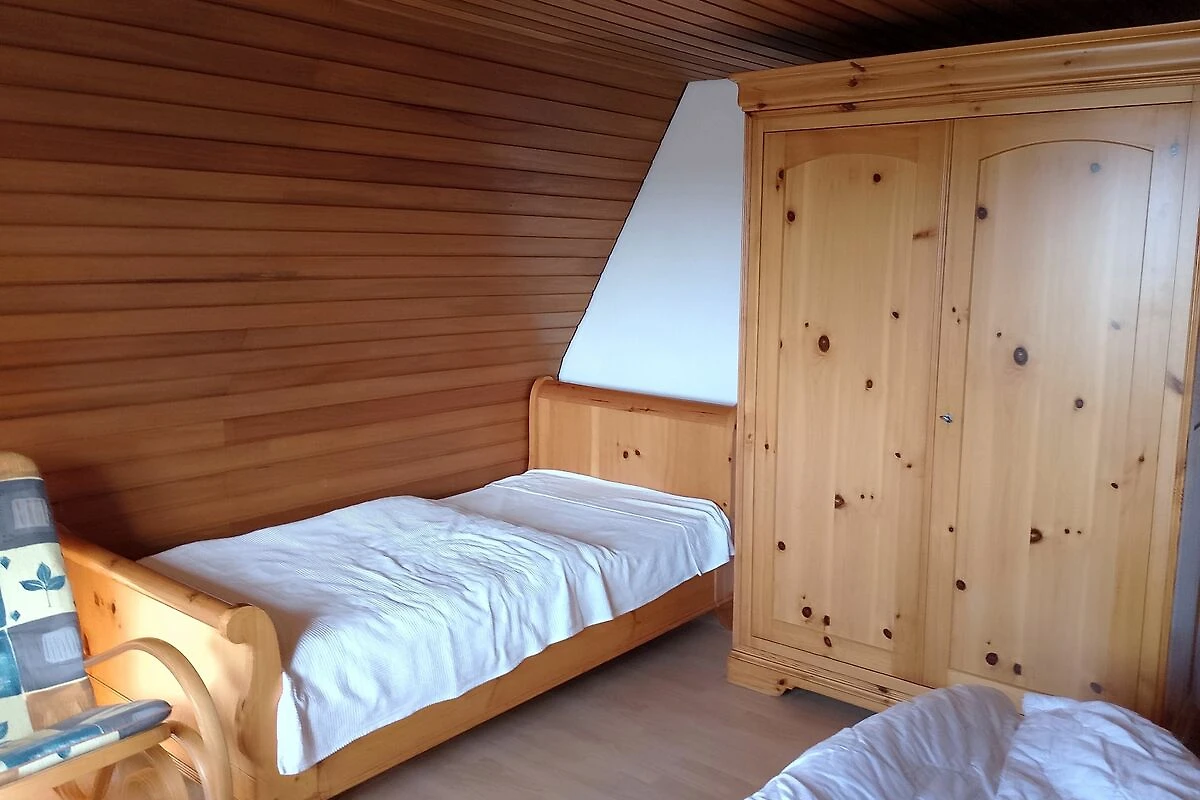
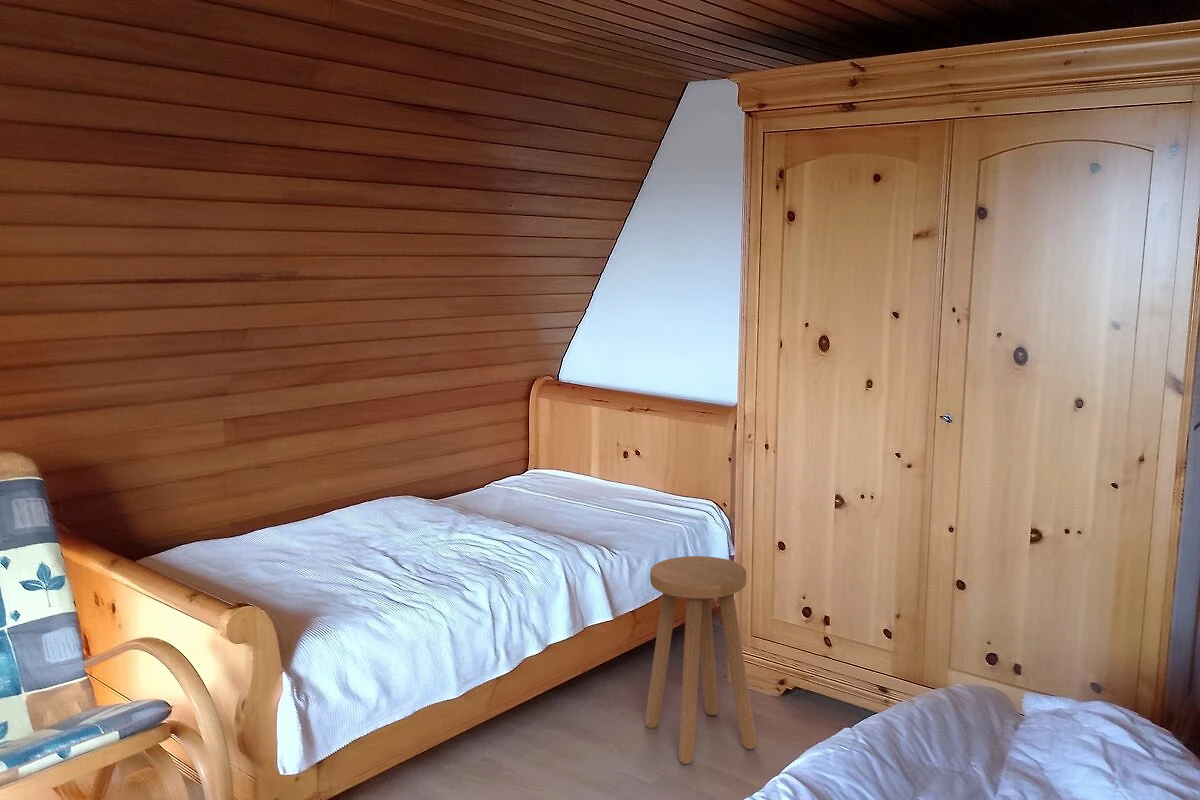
+ stool [644,555,758,765]
